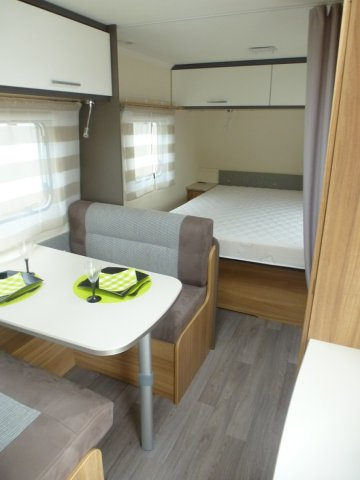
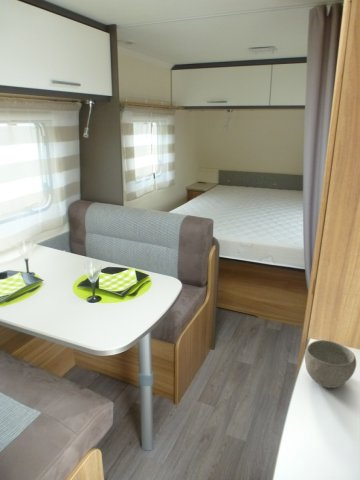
+ bowl [304,339,357,389]
